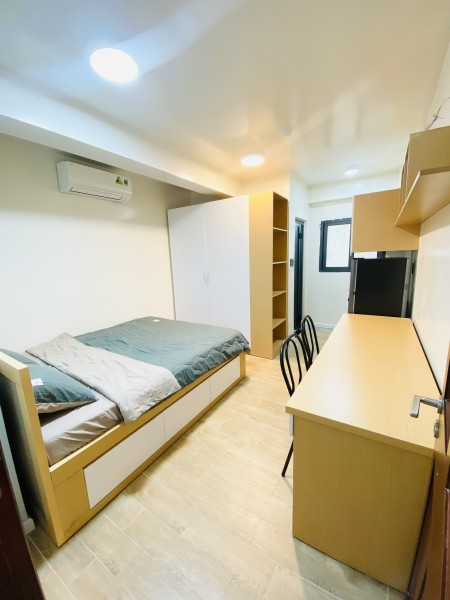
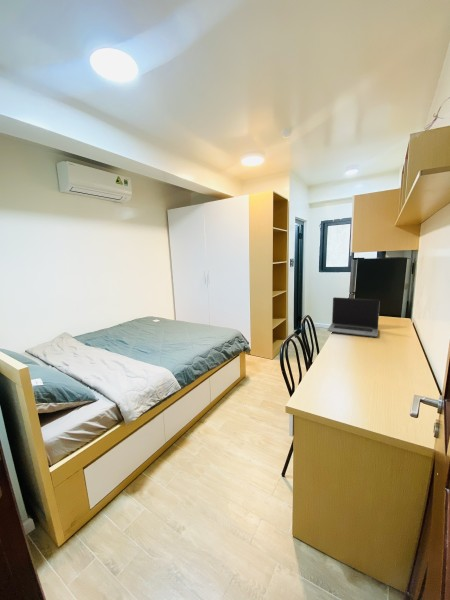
+ laptop computer [326,296,381,338]
